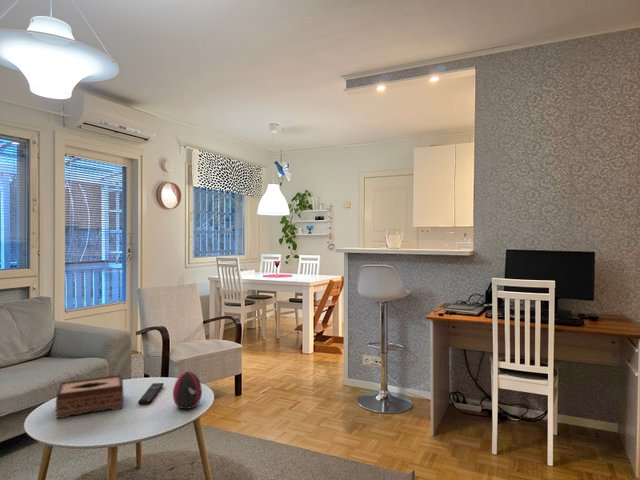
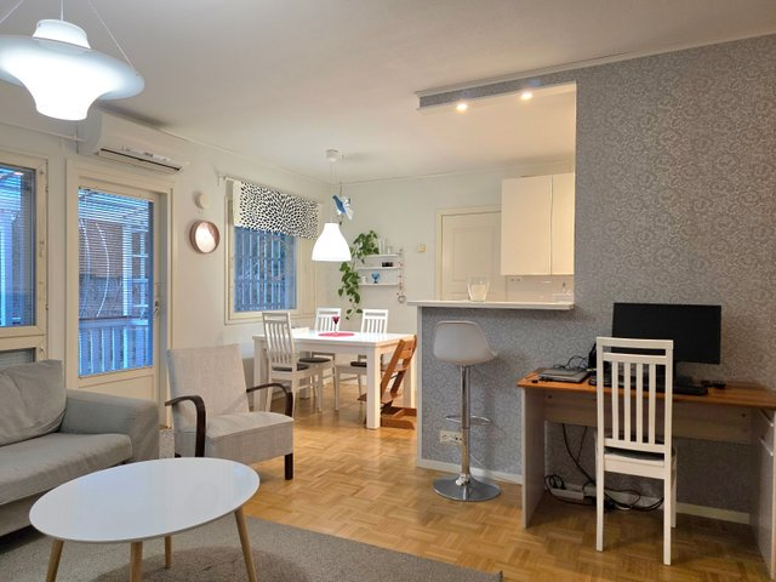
- remote control [137,382,165,406]
- tissue box [55,374,124,420]
- decorative egg [172,370,203,410]
